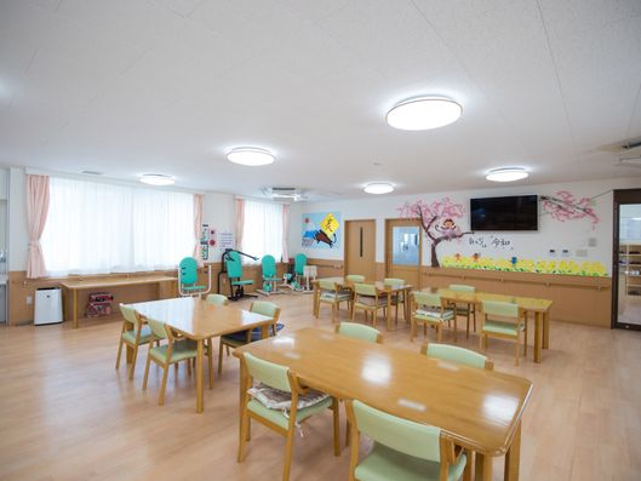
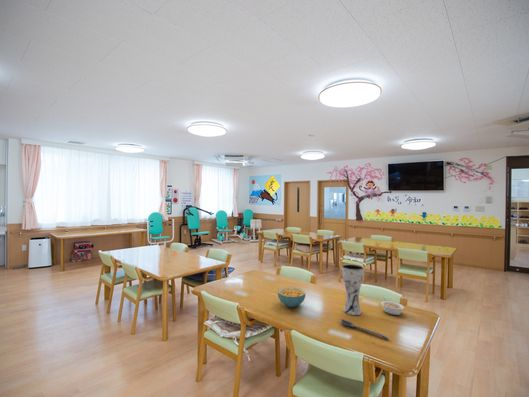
+ spoon [340,318,389,340]
+ cereal bowl [277,286,306,308]
+ vase [340,263,365,316]
+ legume [380,297,405,316]
